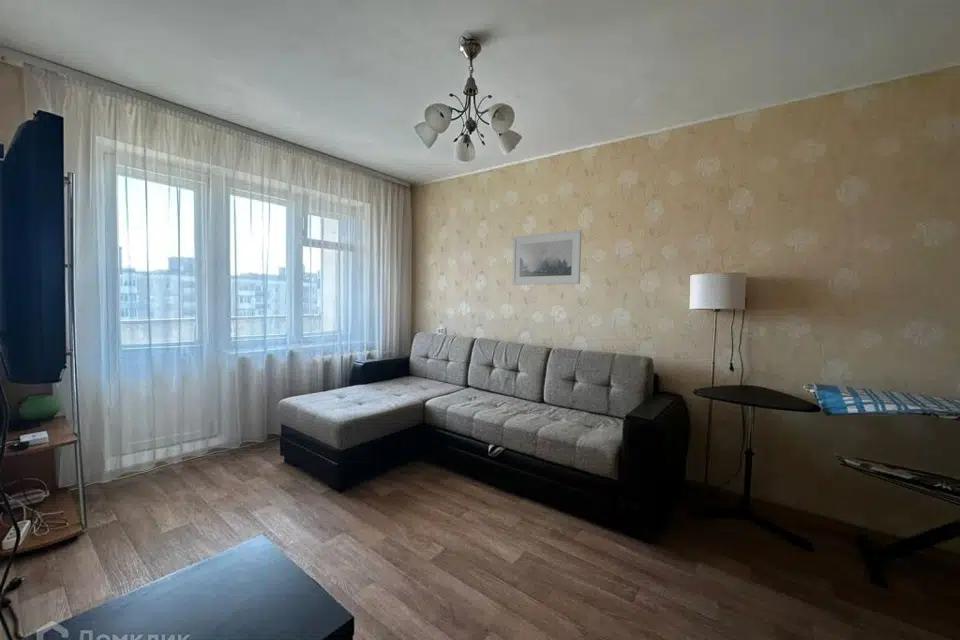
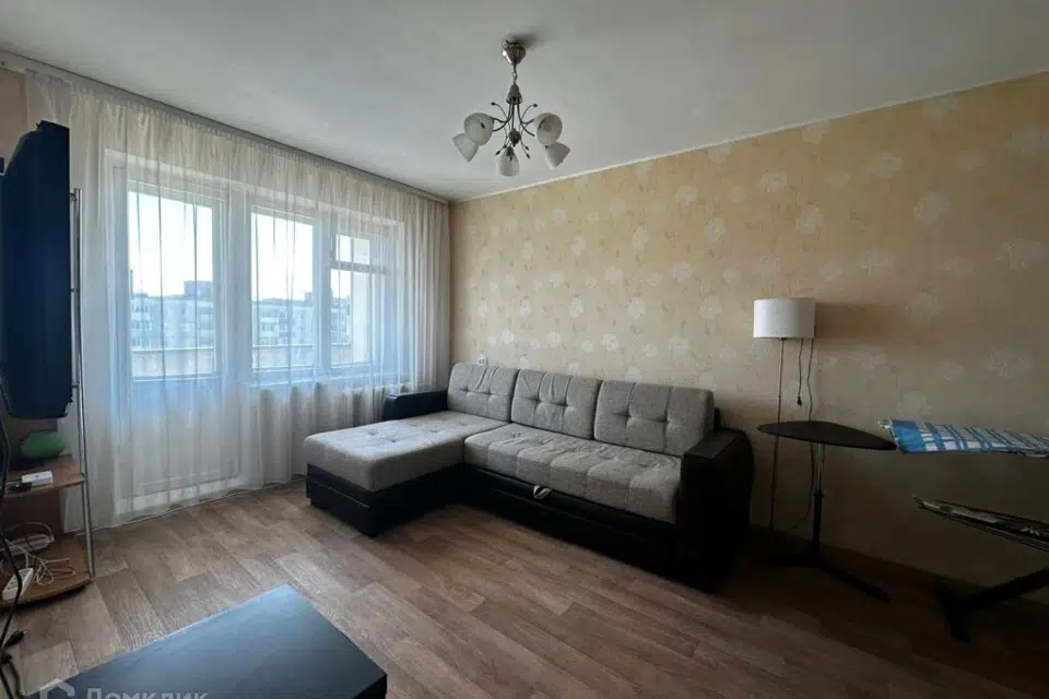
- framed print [512,229,583,286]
